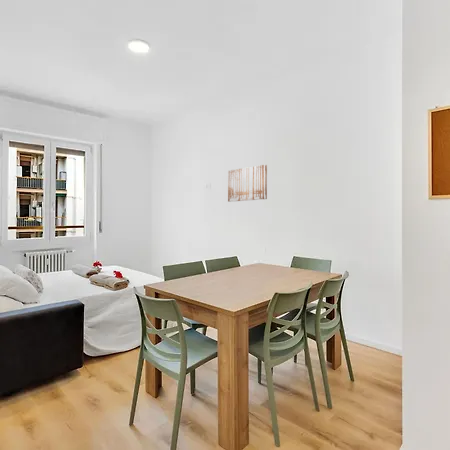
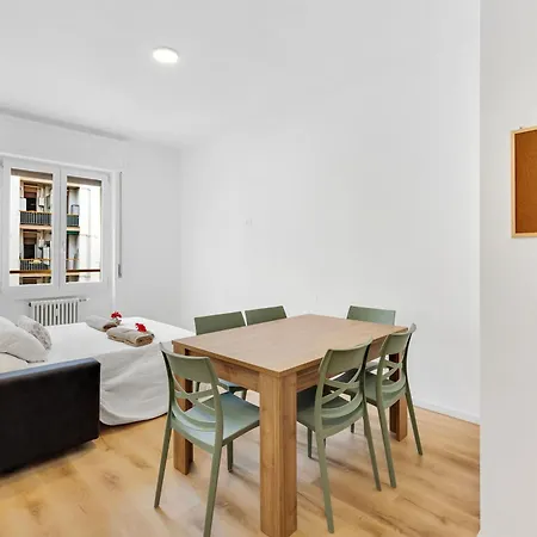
- wall art [227,164,268,203]
